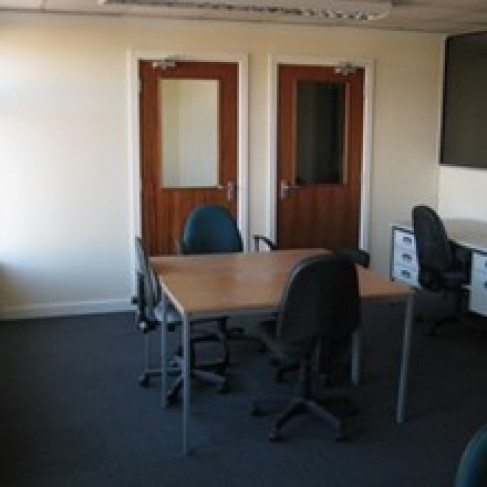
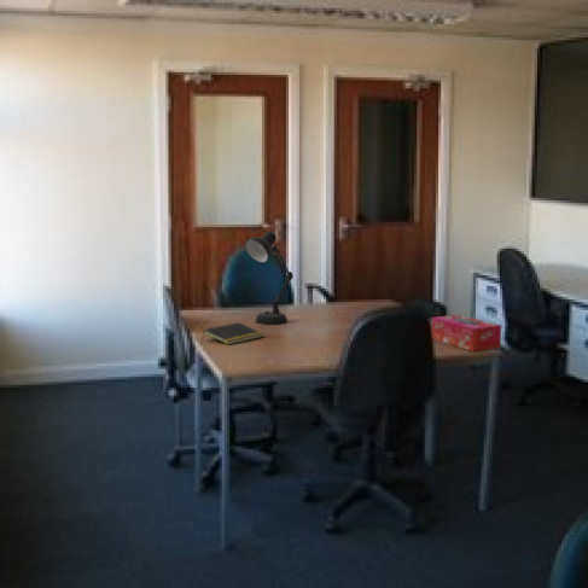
+ tissue box [431,314,502,353]
+ desk lamp [244,231,295,325]
+ notepad [200,321,266,345]
